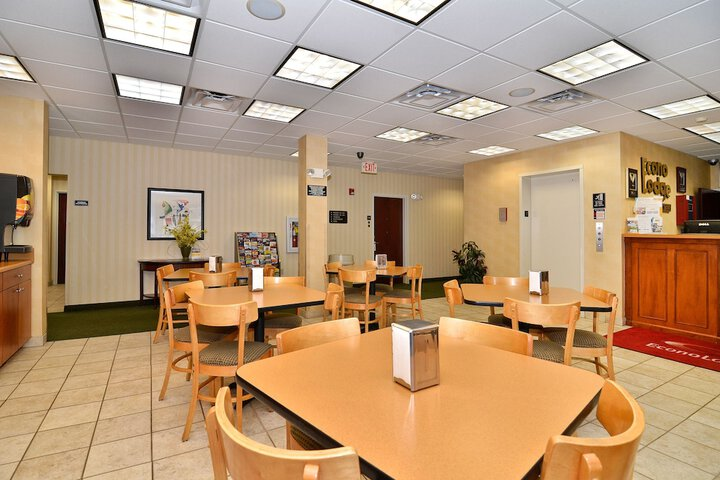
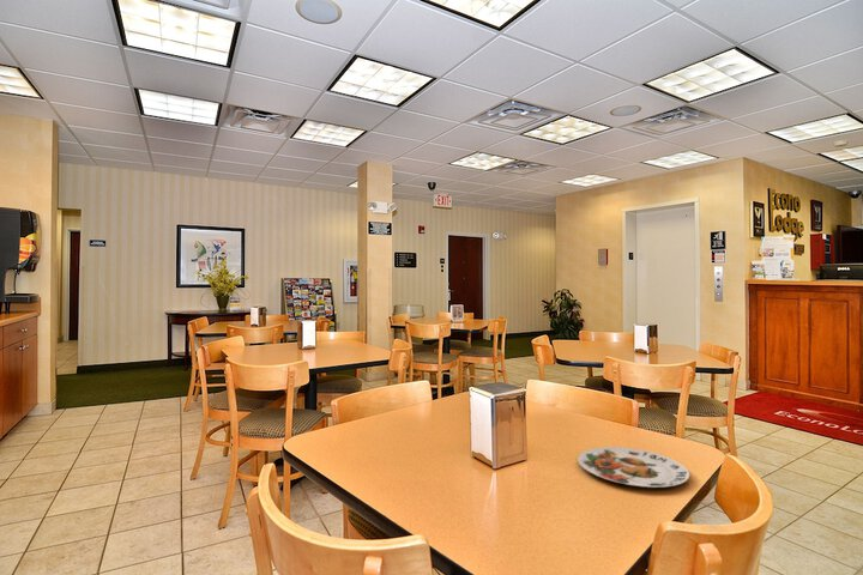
+ plate [577,446,690,489]
